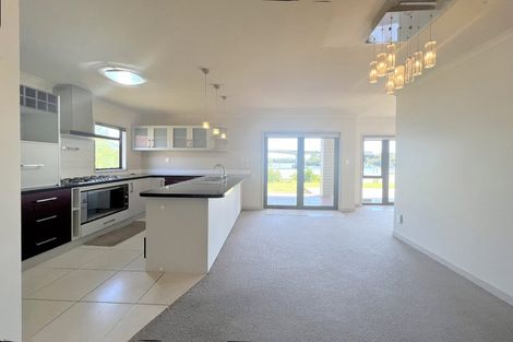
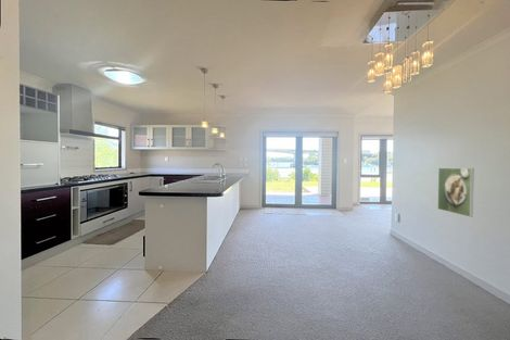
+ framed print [436,167,475,218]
